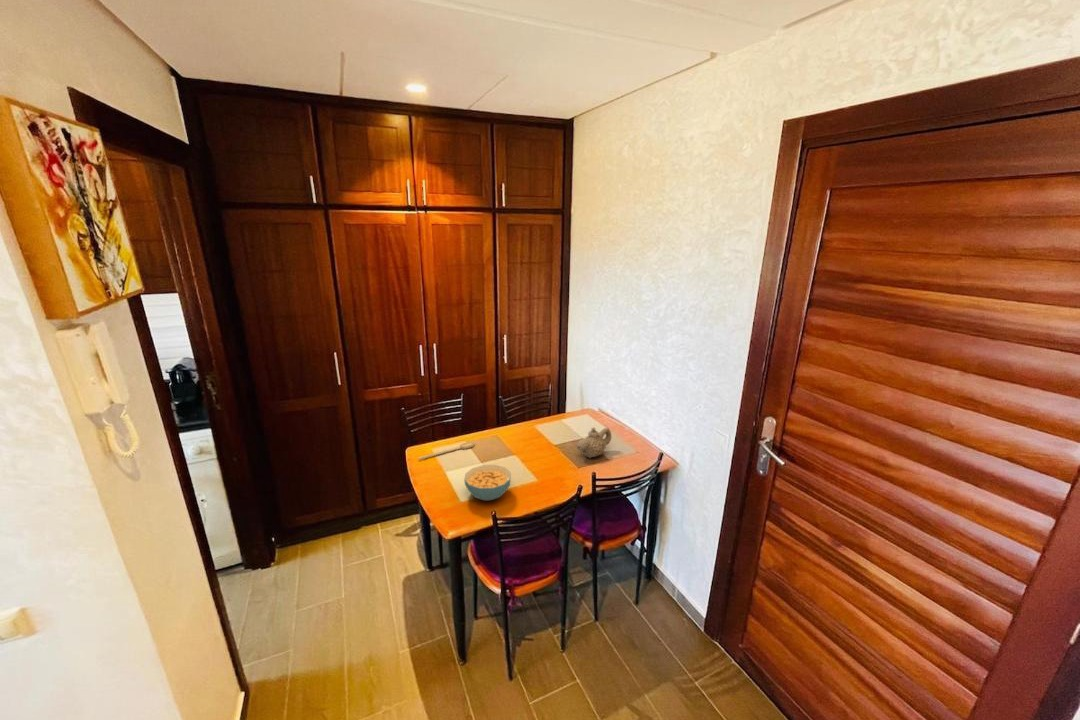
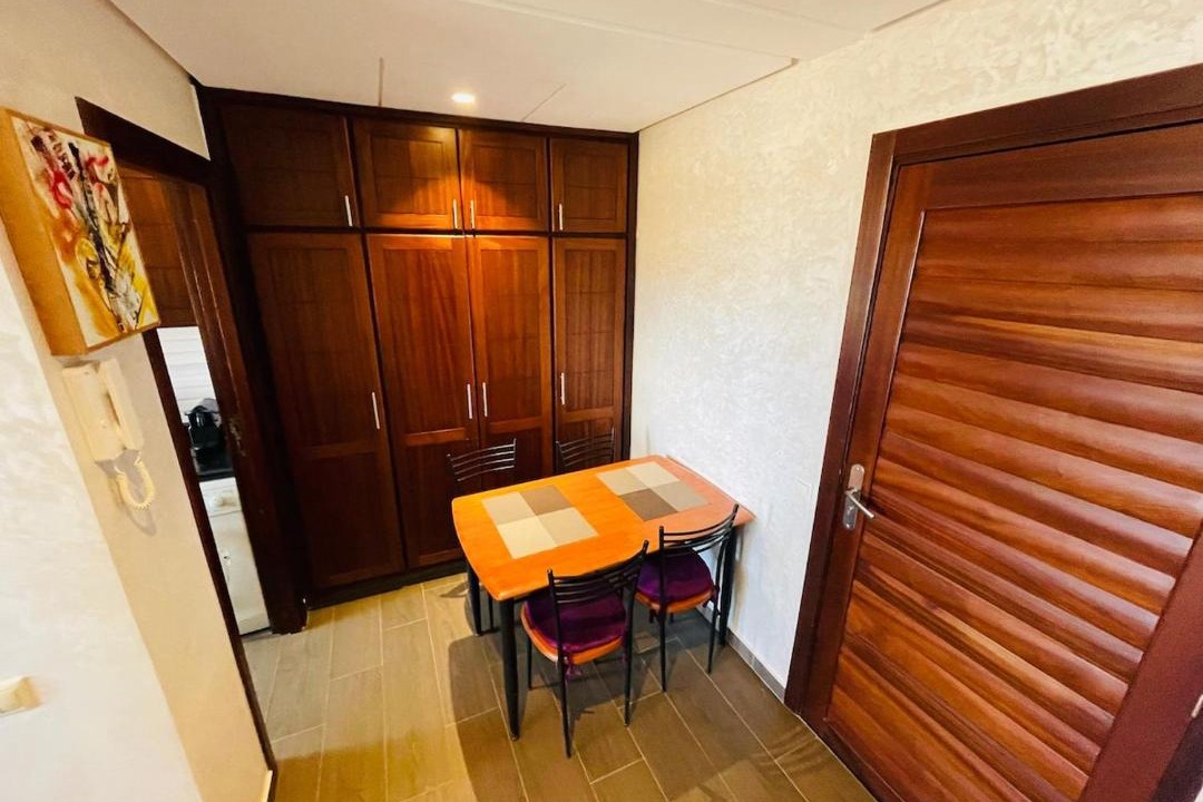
- spoon [417,441,476,461]
- cereal bowl [463,464,512,501]
- teapot [576,427,612,459]
